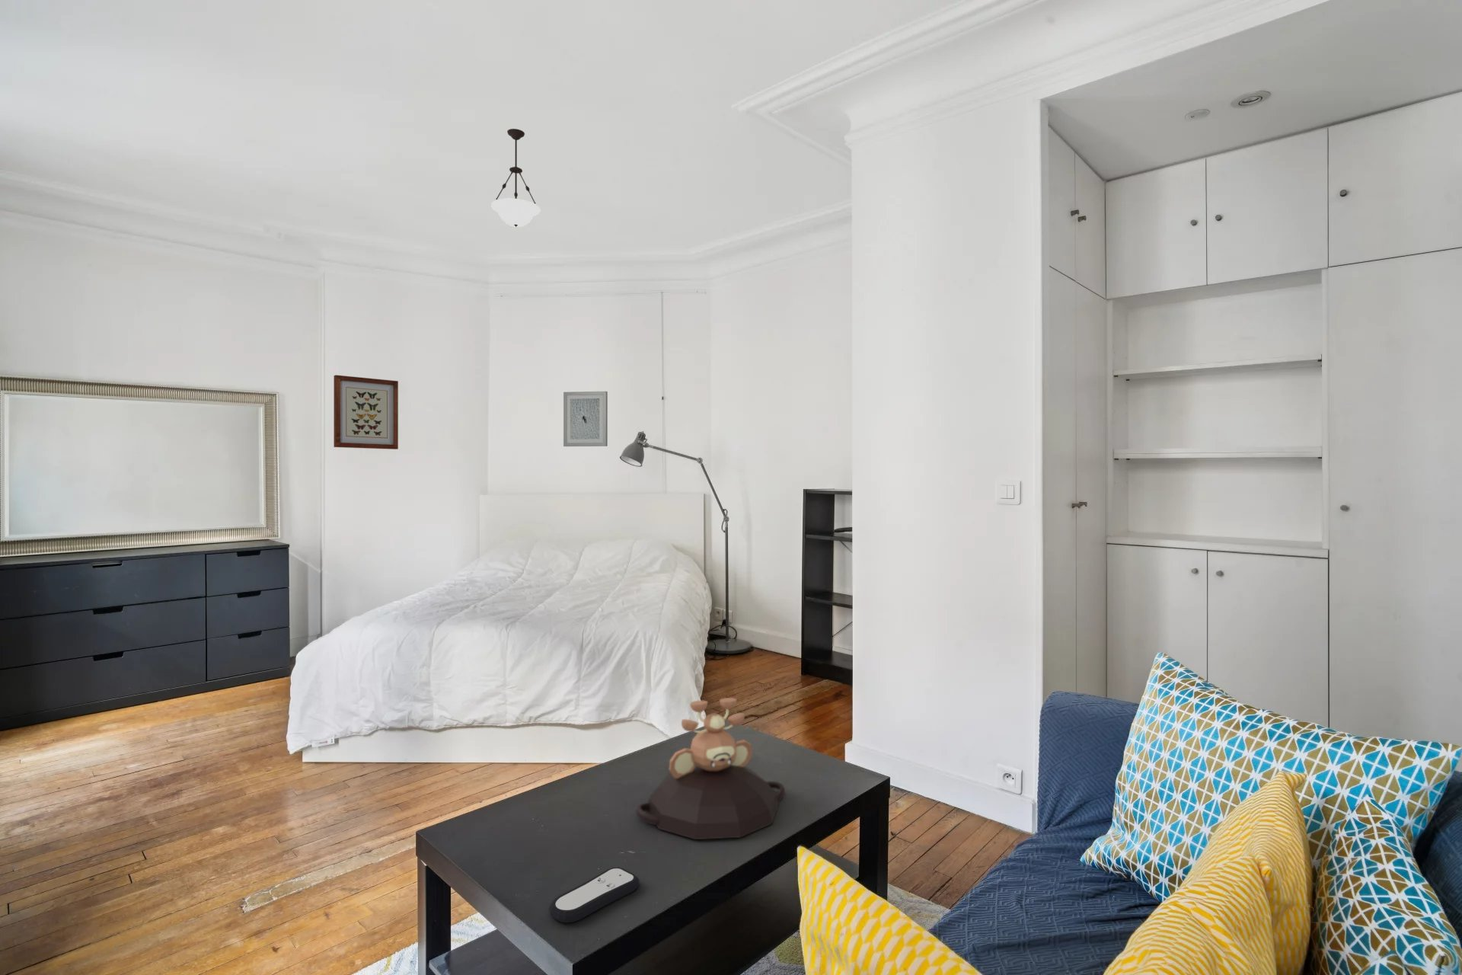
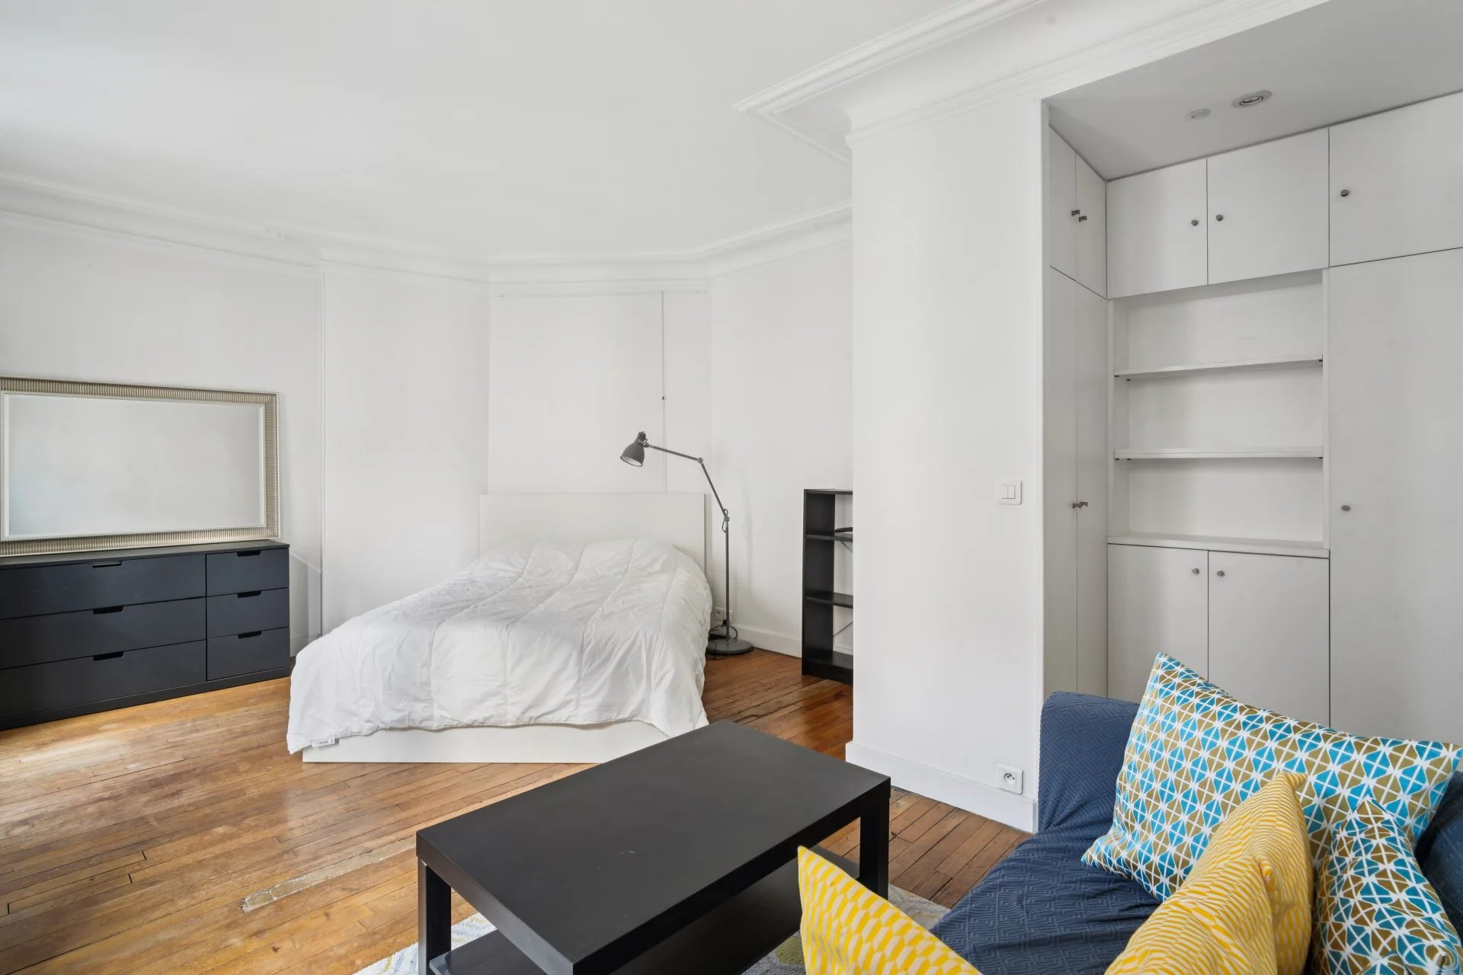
- pendant light [491,128,541,227]
- remote control [548,867,640,923]
- decorative bowl [635,696,785,840]
- wall art [333,374,399,451]
- wall art [562,391,608,447]
